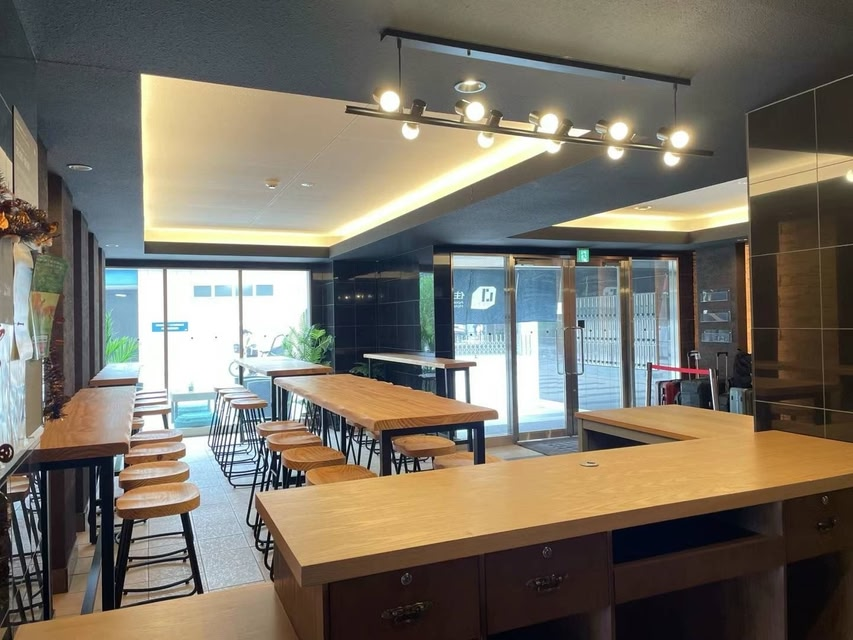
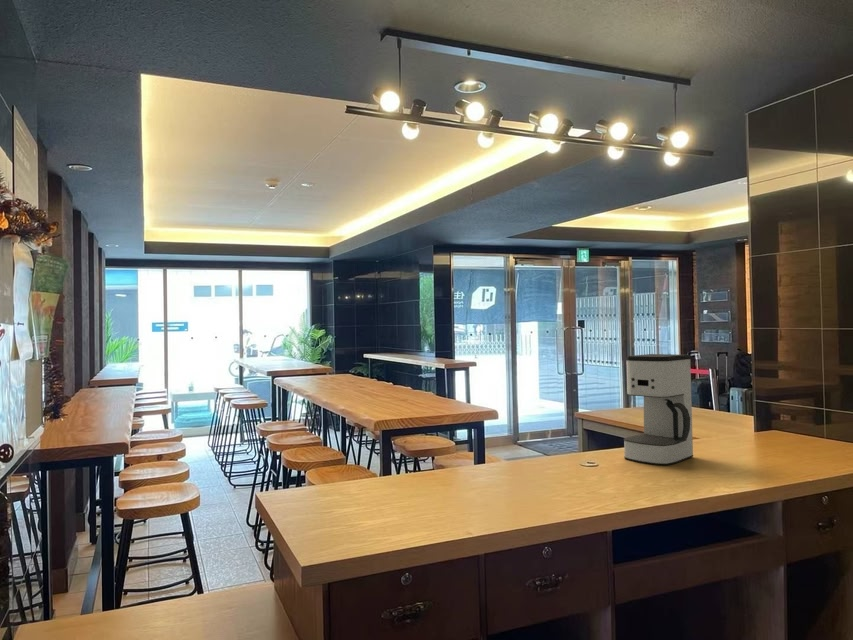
+ coffee maker [623,353,694,466]
